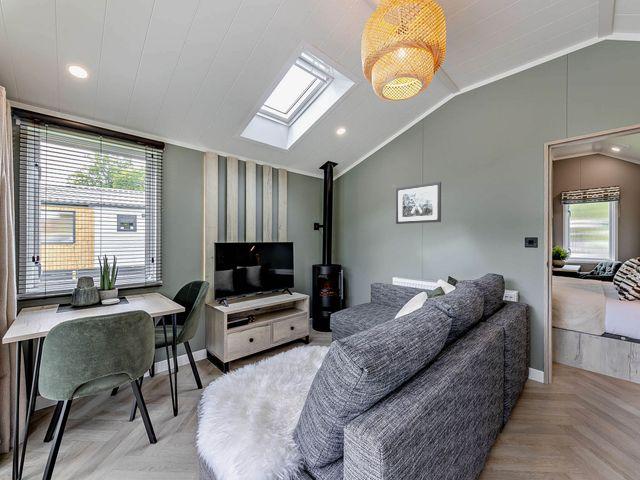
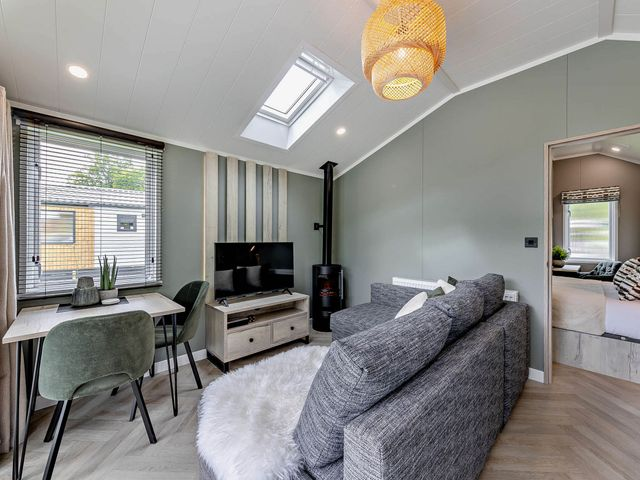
- wall art [395,181,442,225]
